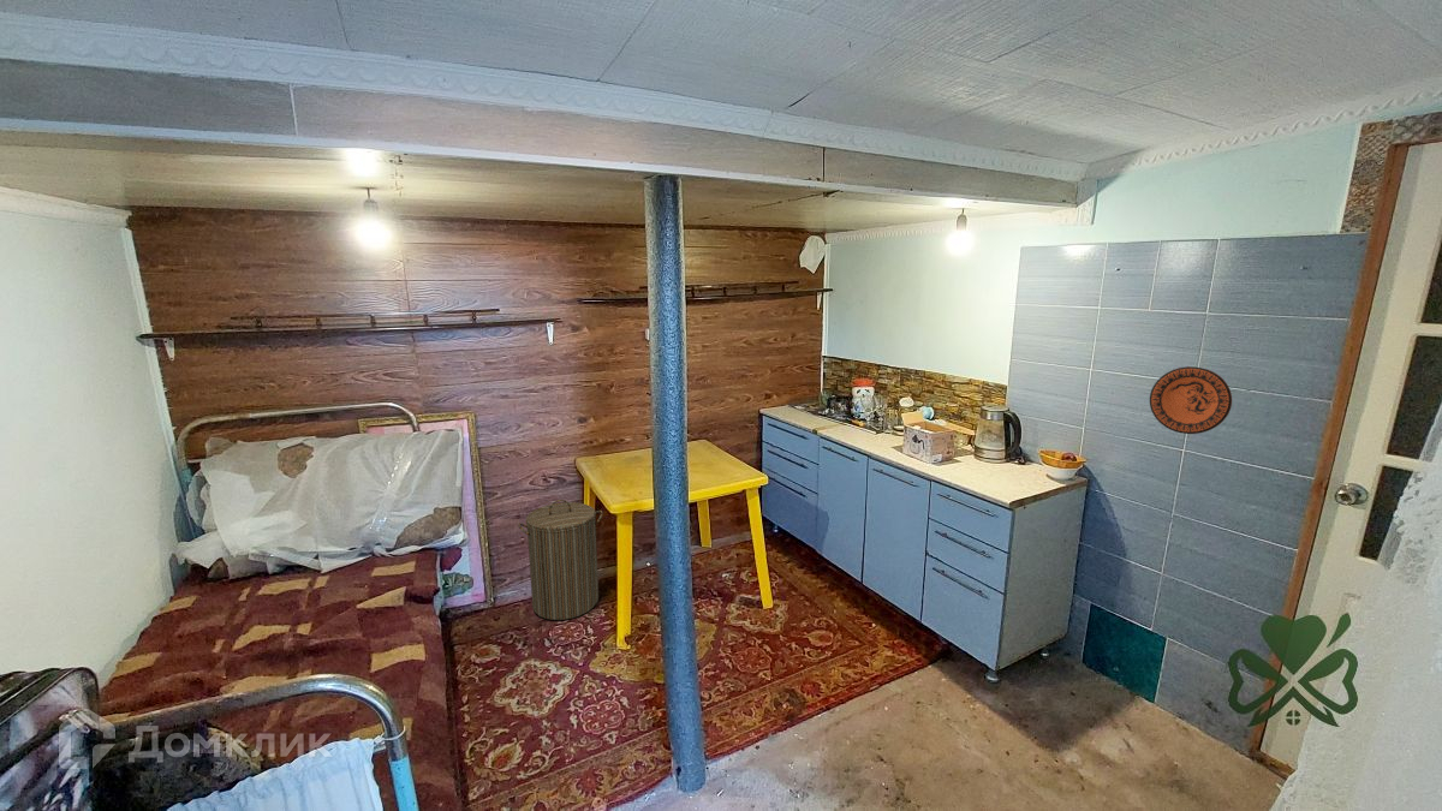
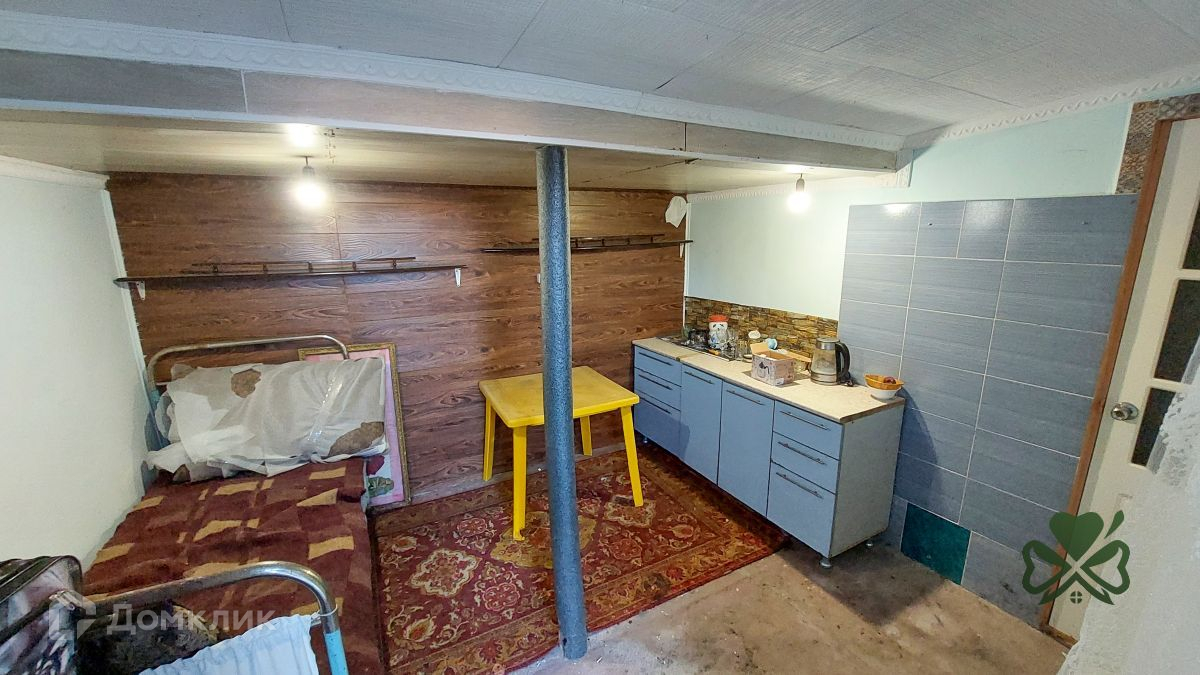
- laundry hamper [517,499,604,621]
- decorative plate [1149,365,1233,435]
